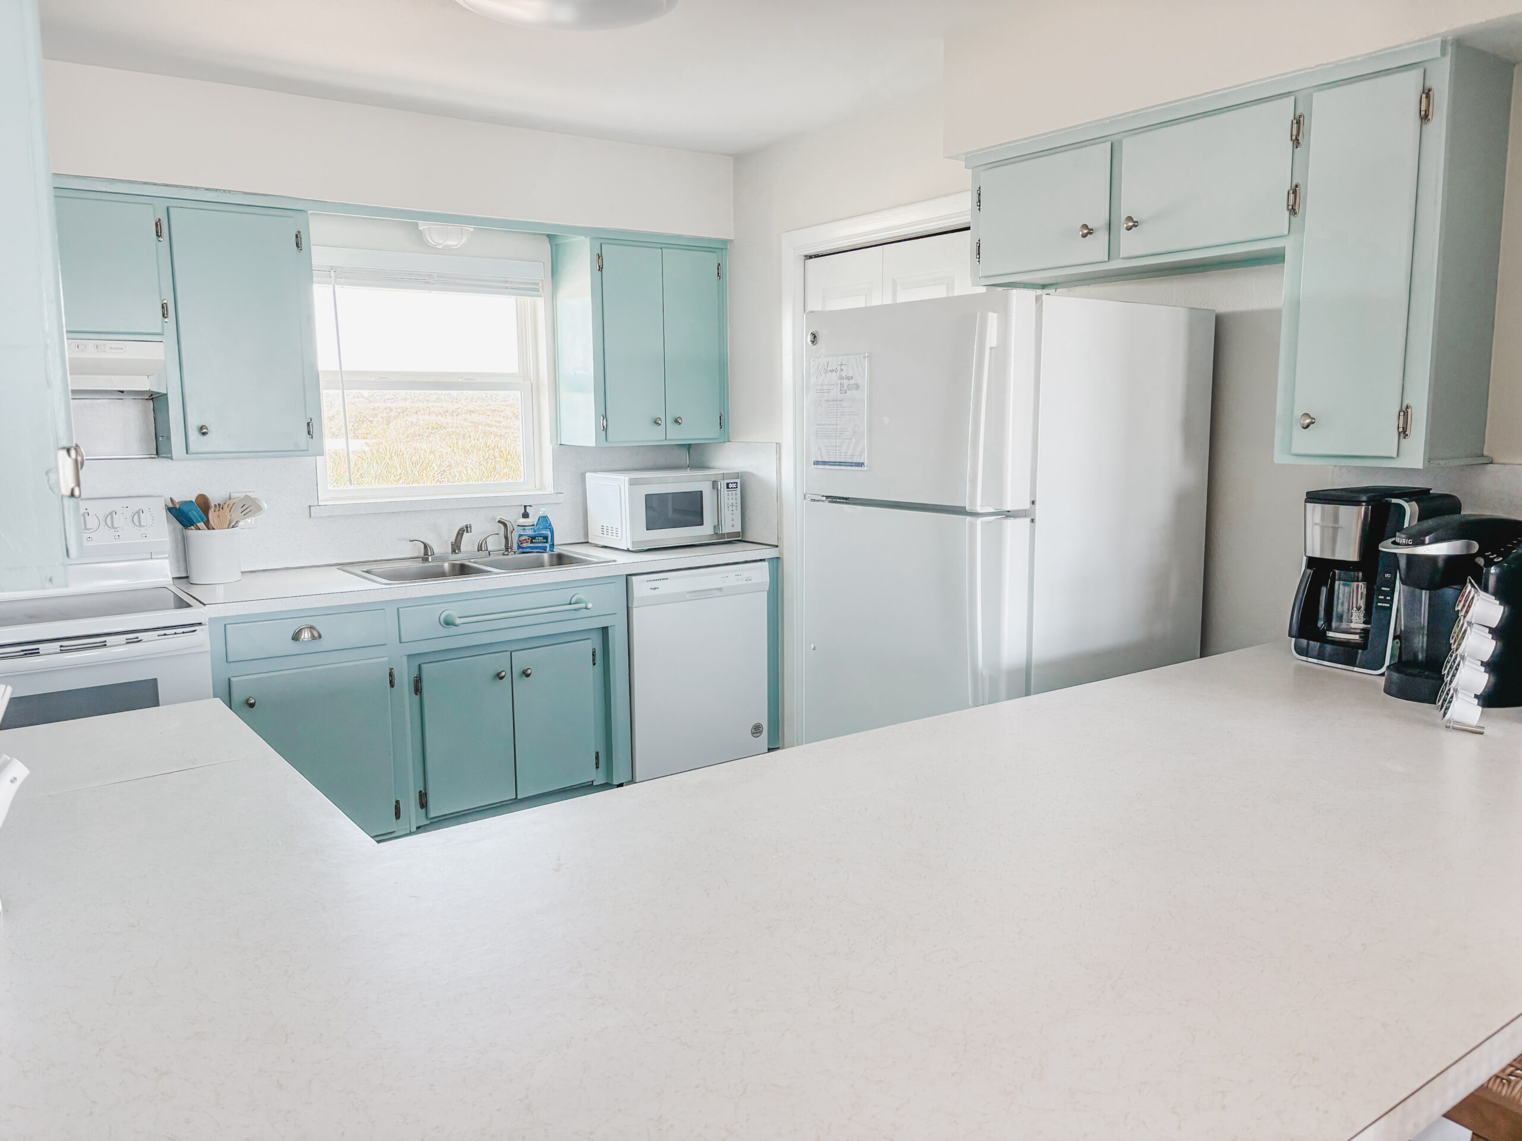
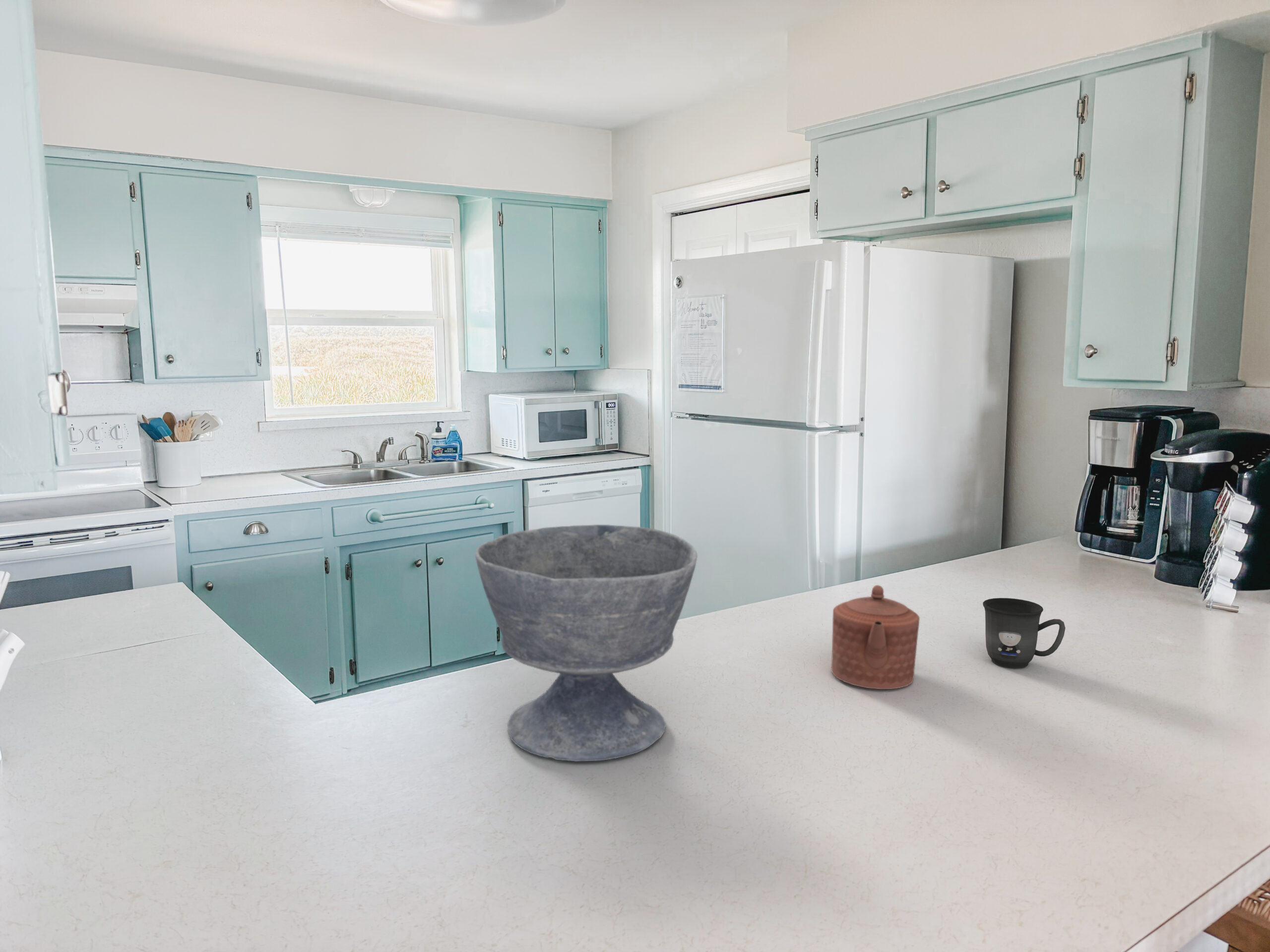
+ teapot [831,585,920,690]
+ bowl [475,524,698,762]
+ mug [982,597,1066,668]
